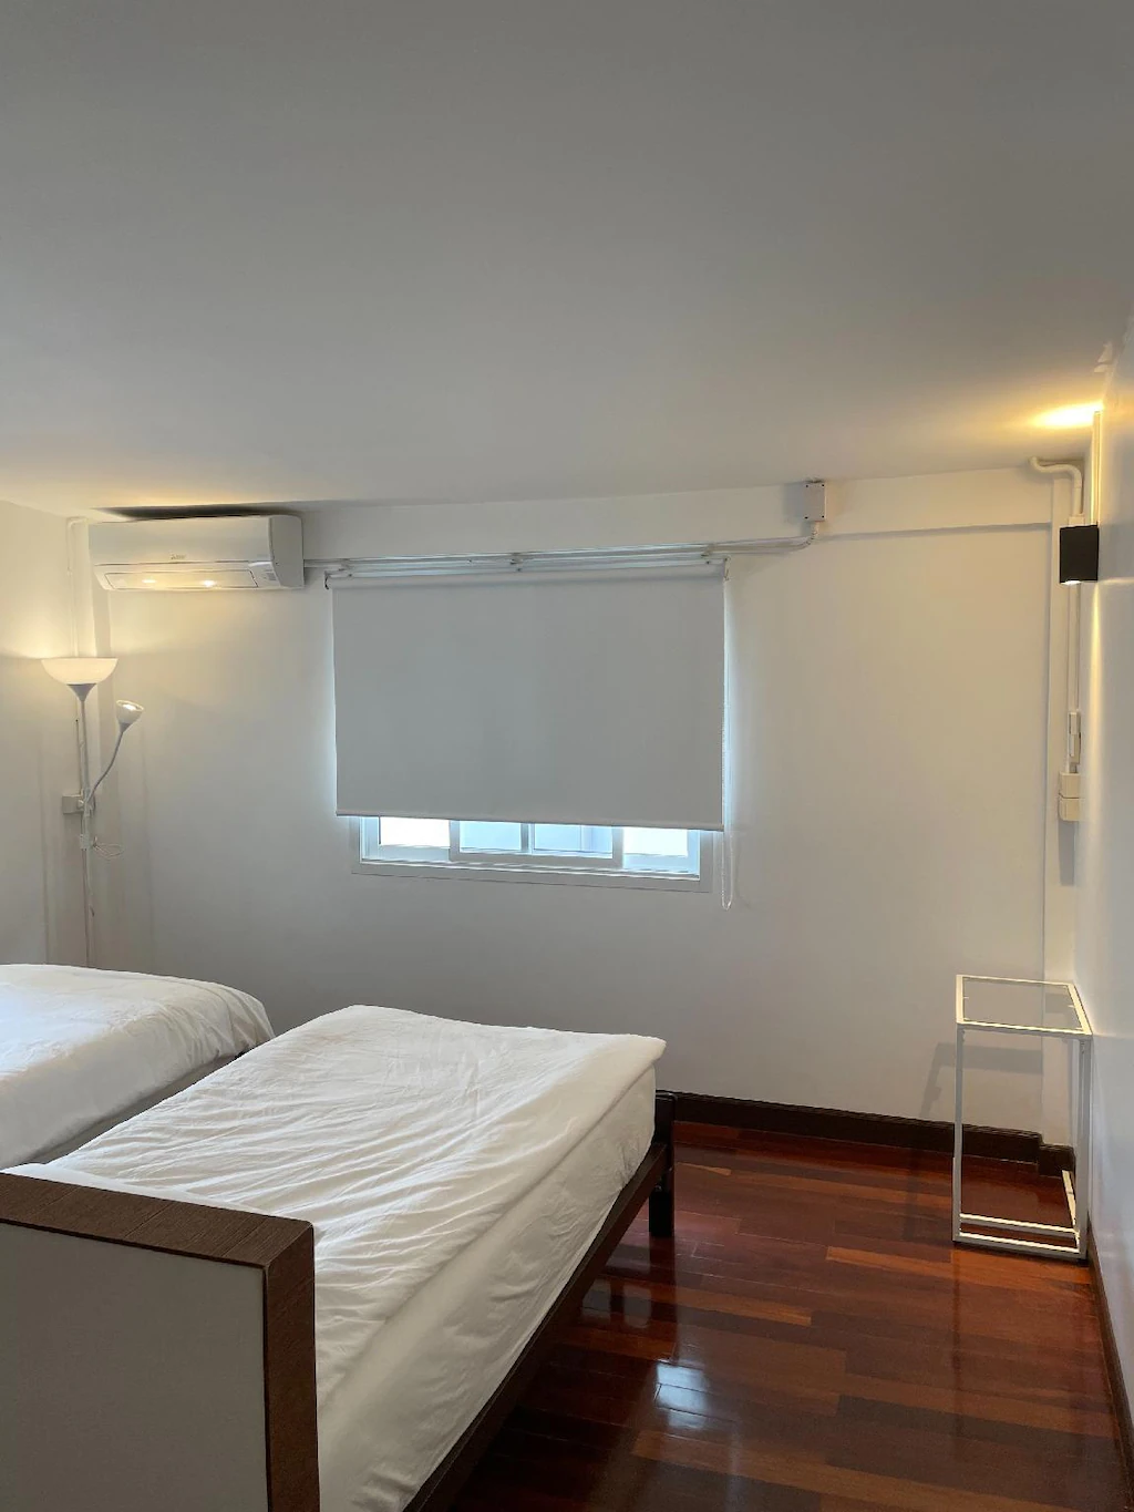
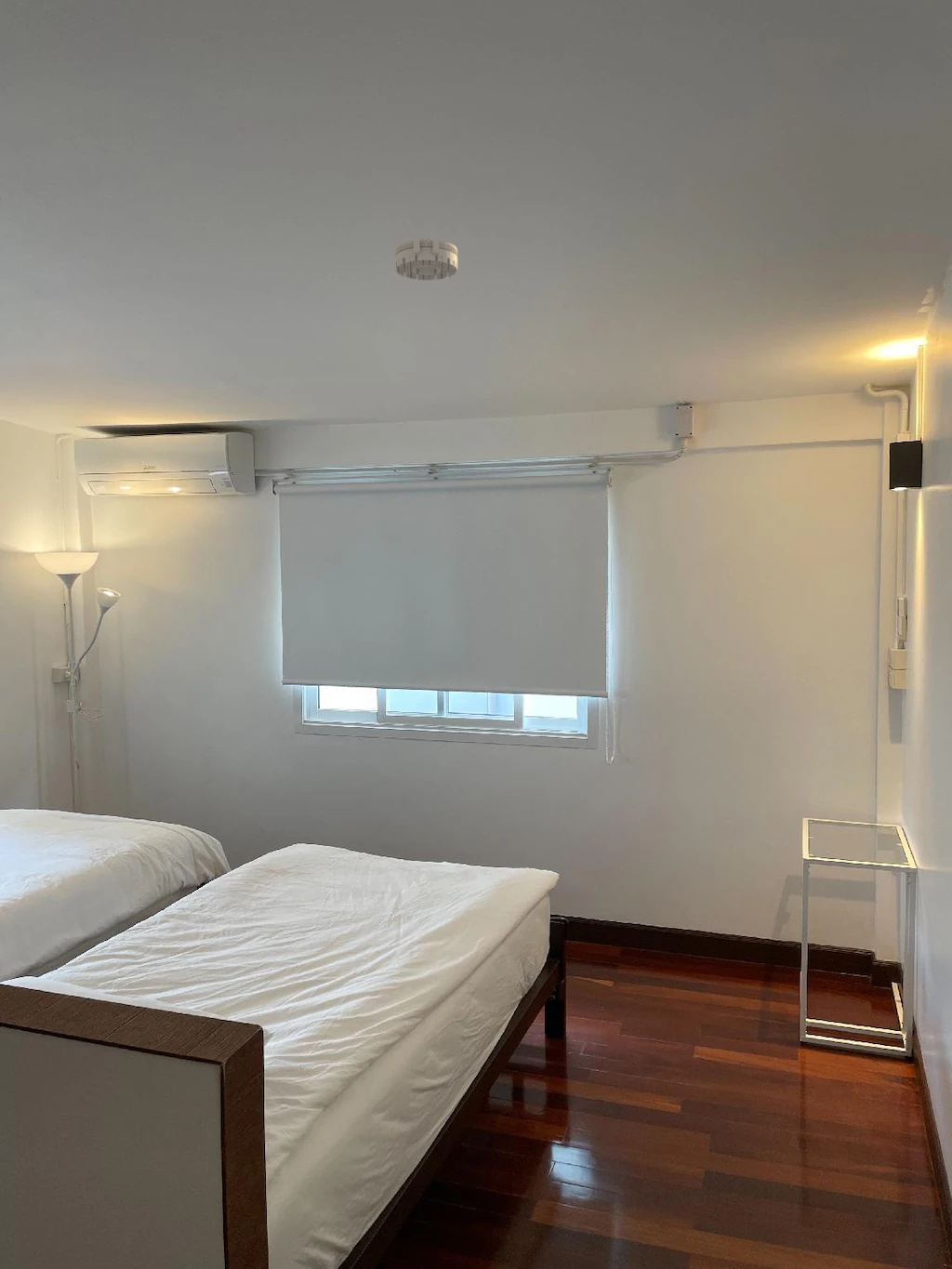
+ smoke detector [394,237,458,282]
